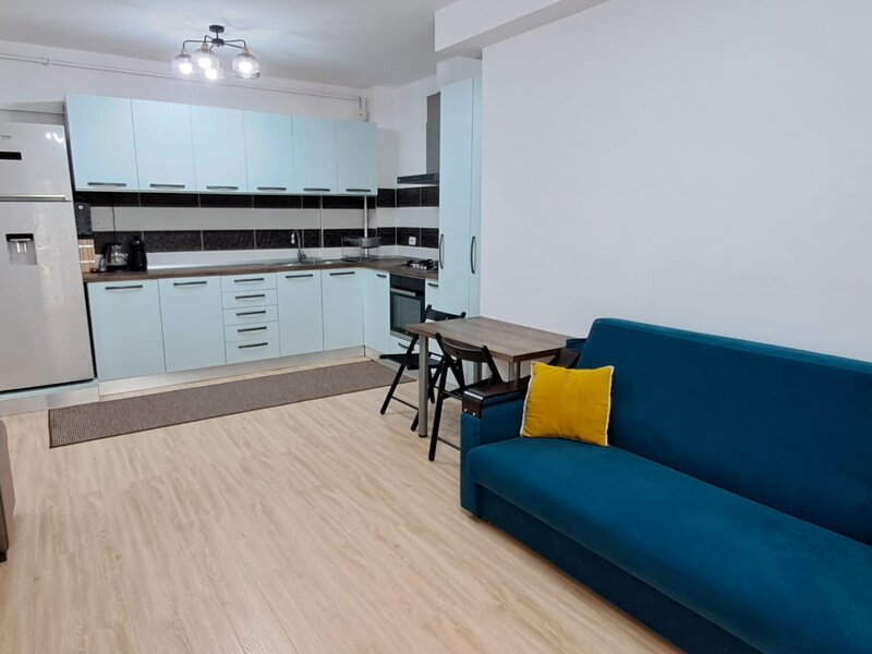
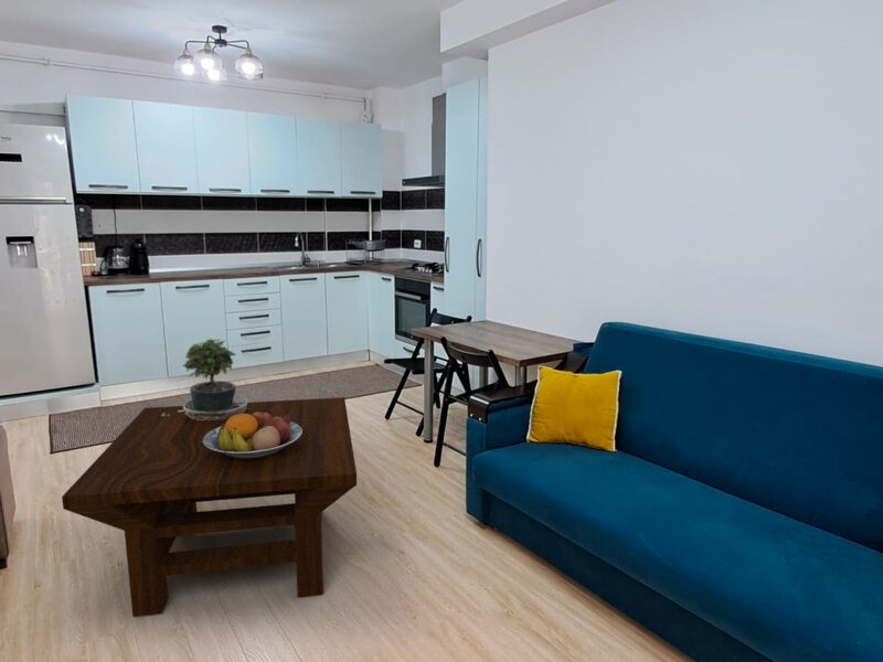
+ potted plant [161,338,248,421]
+ coffee table [61,396,358,618]
+ fruit bowl [203,408,302,459]
